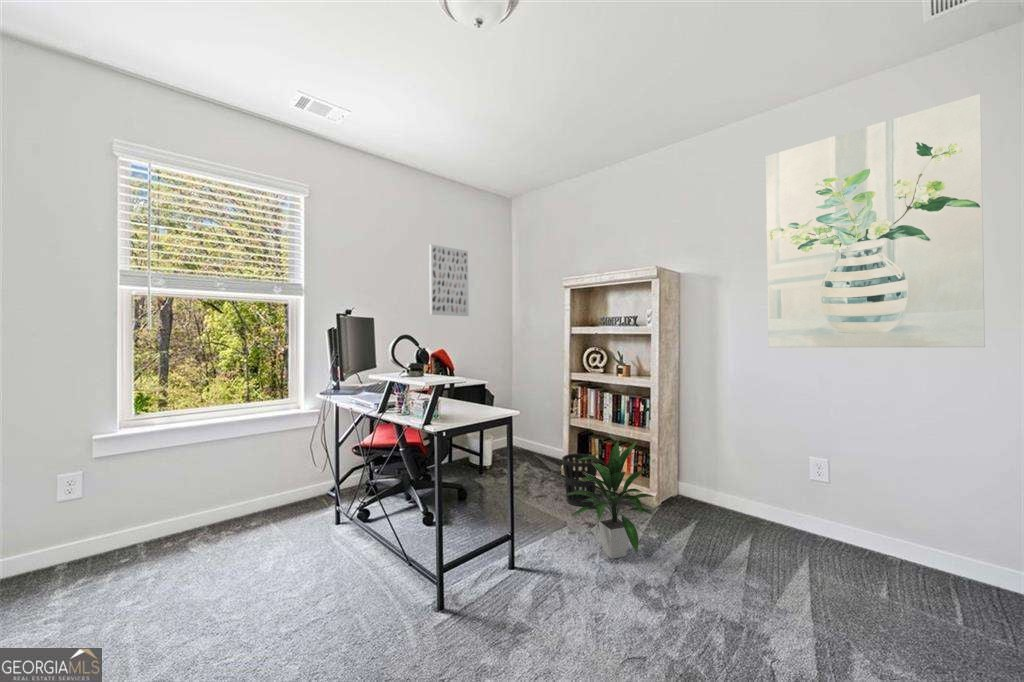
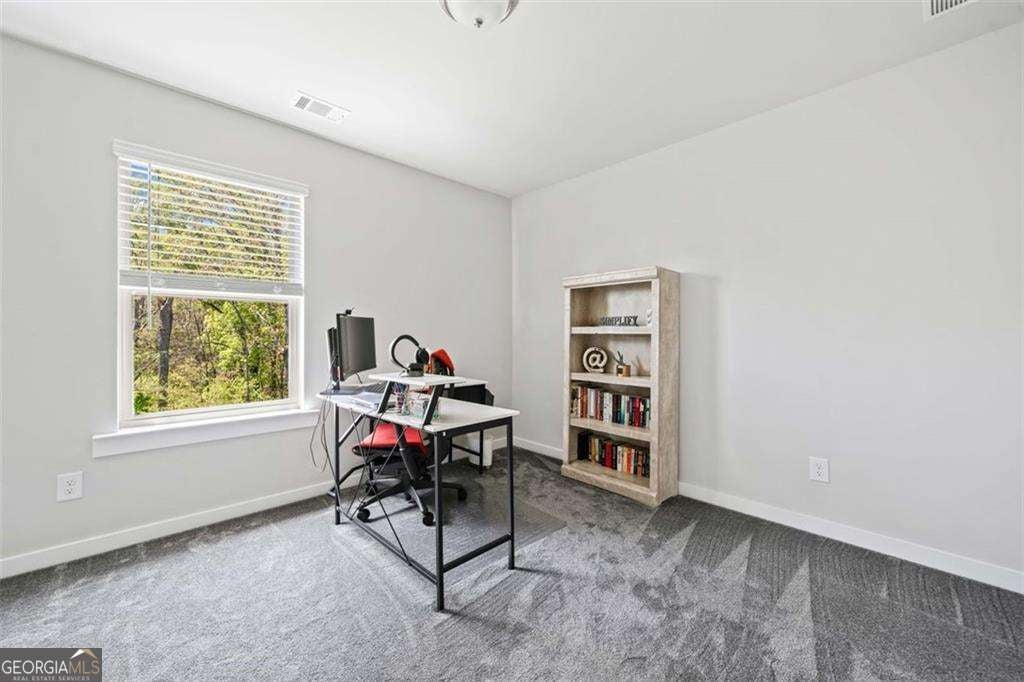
- wall art [765,93,986,348]
- wall art [428,244,470,317]
- indoor plant [565,440,657,560]
- wastebasket [561,453,599,507]
